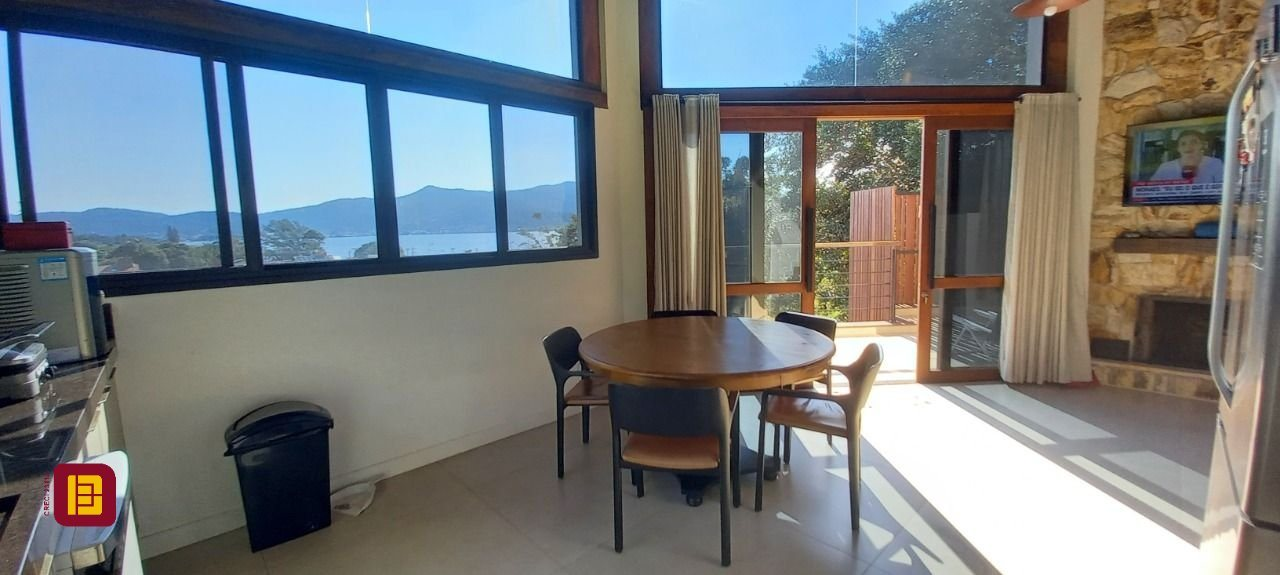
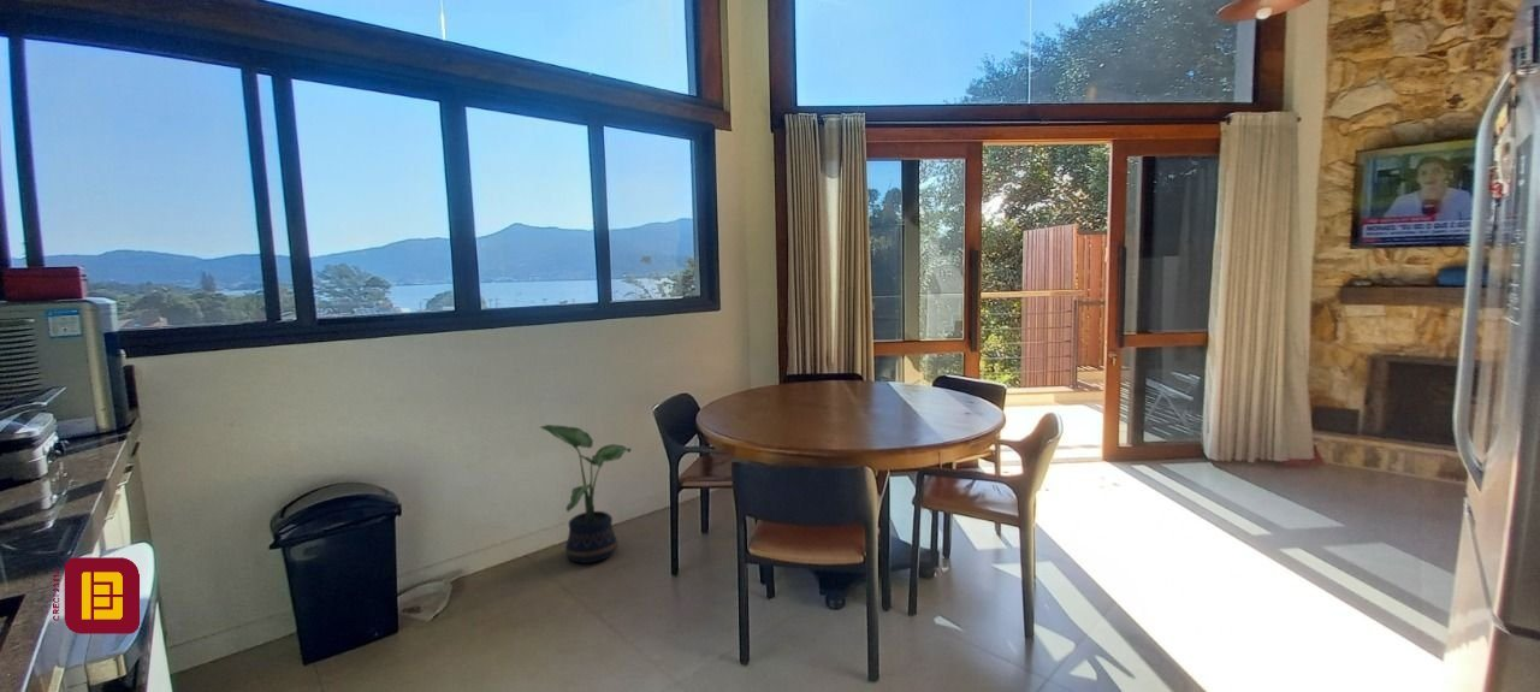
+ potted plant [539,424,633,564]
